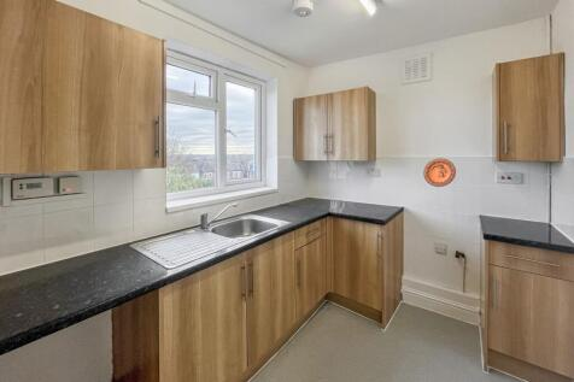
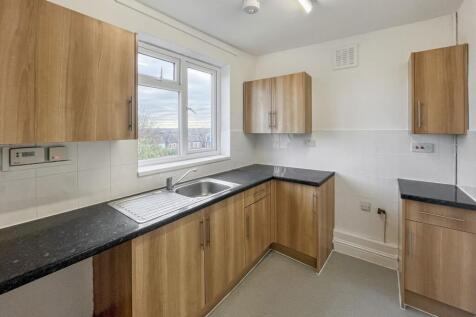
- decorative plate [422,157,457,188]
